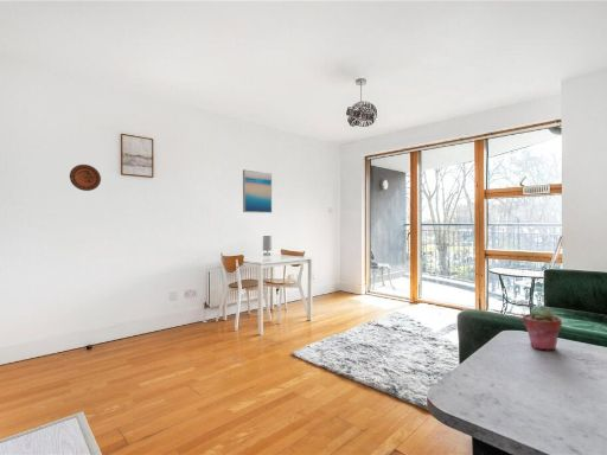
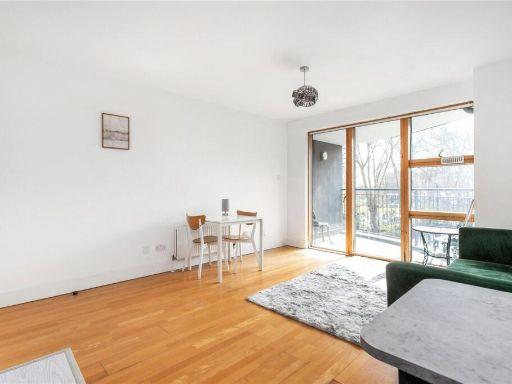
- potted succulent [522,305,563,351]
- decorative plate [69,164,102,192]
- wall art [242,168,274,214]
